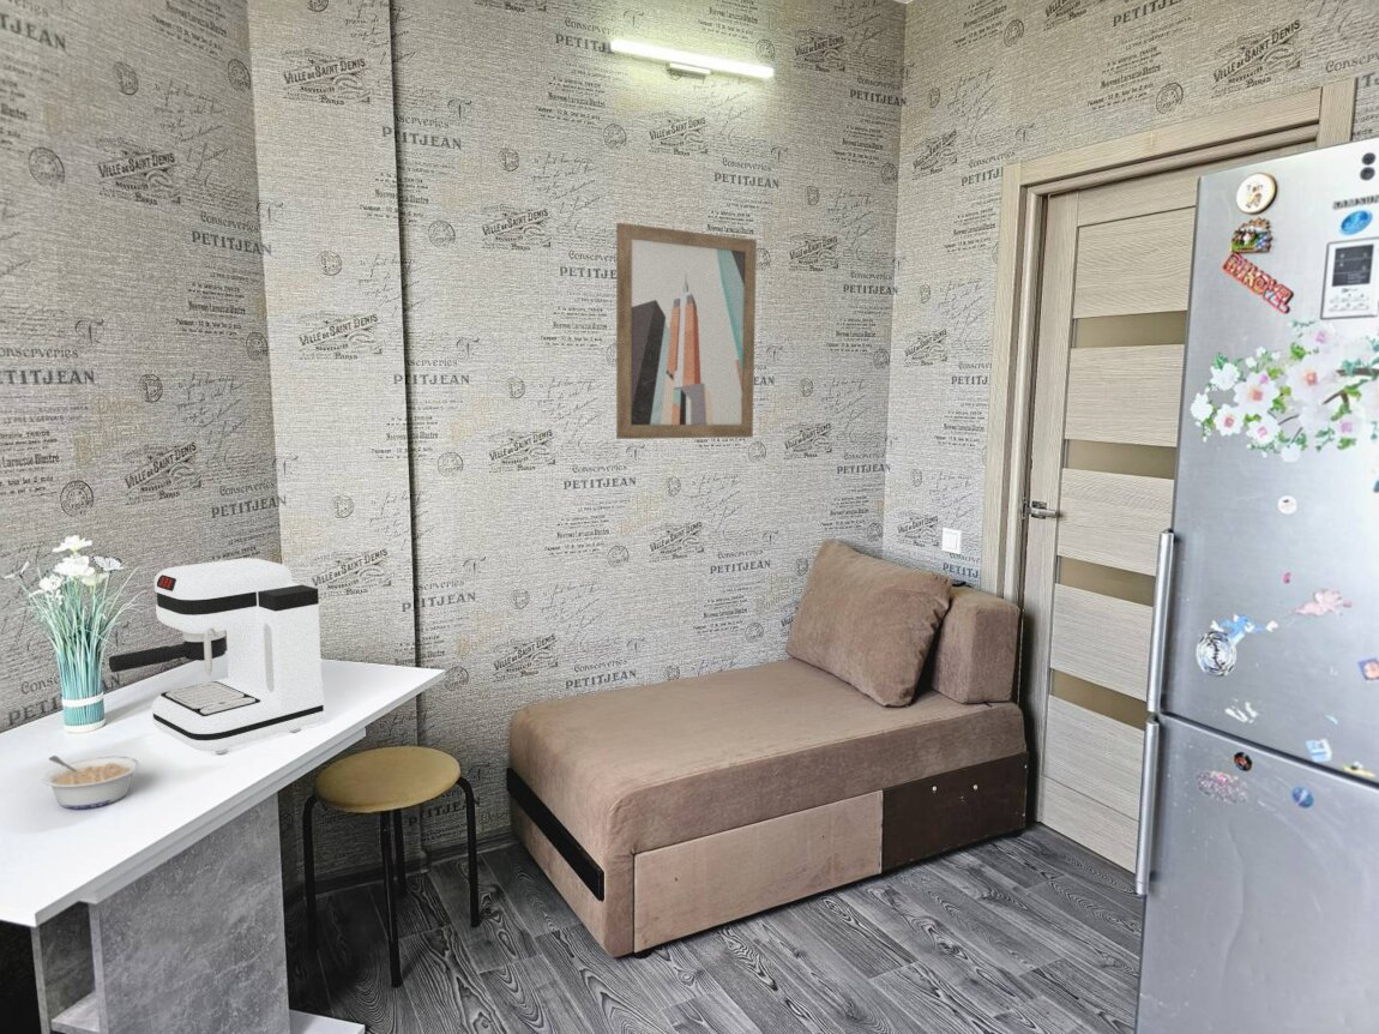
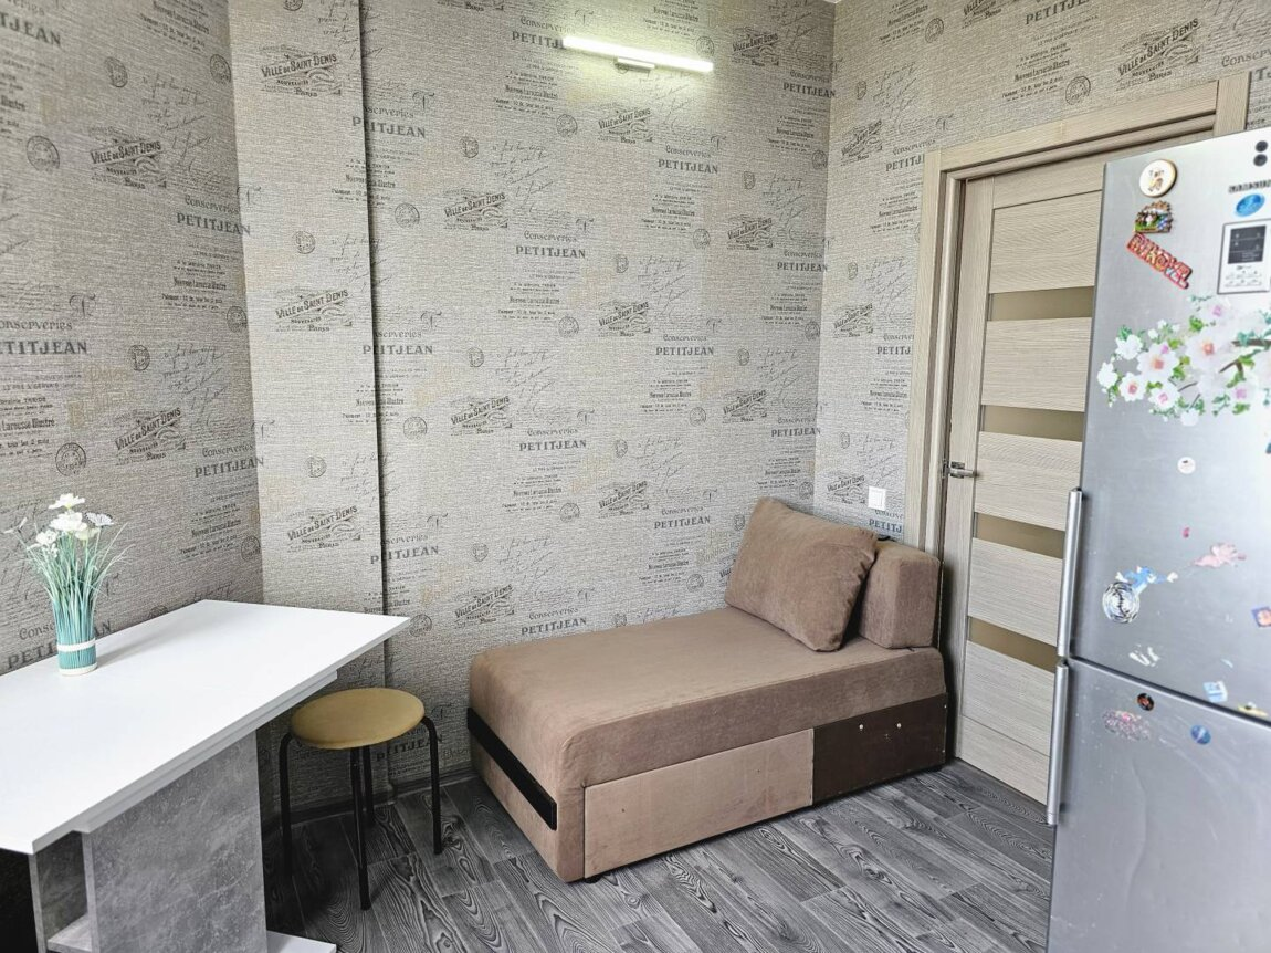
- wall art [615,222,758,440]
- coffee maker [108,557,325,755]
- legume [41,755,141,810]
